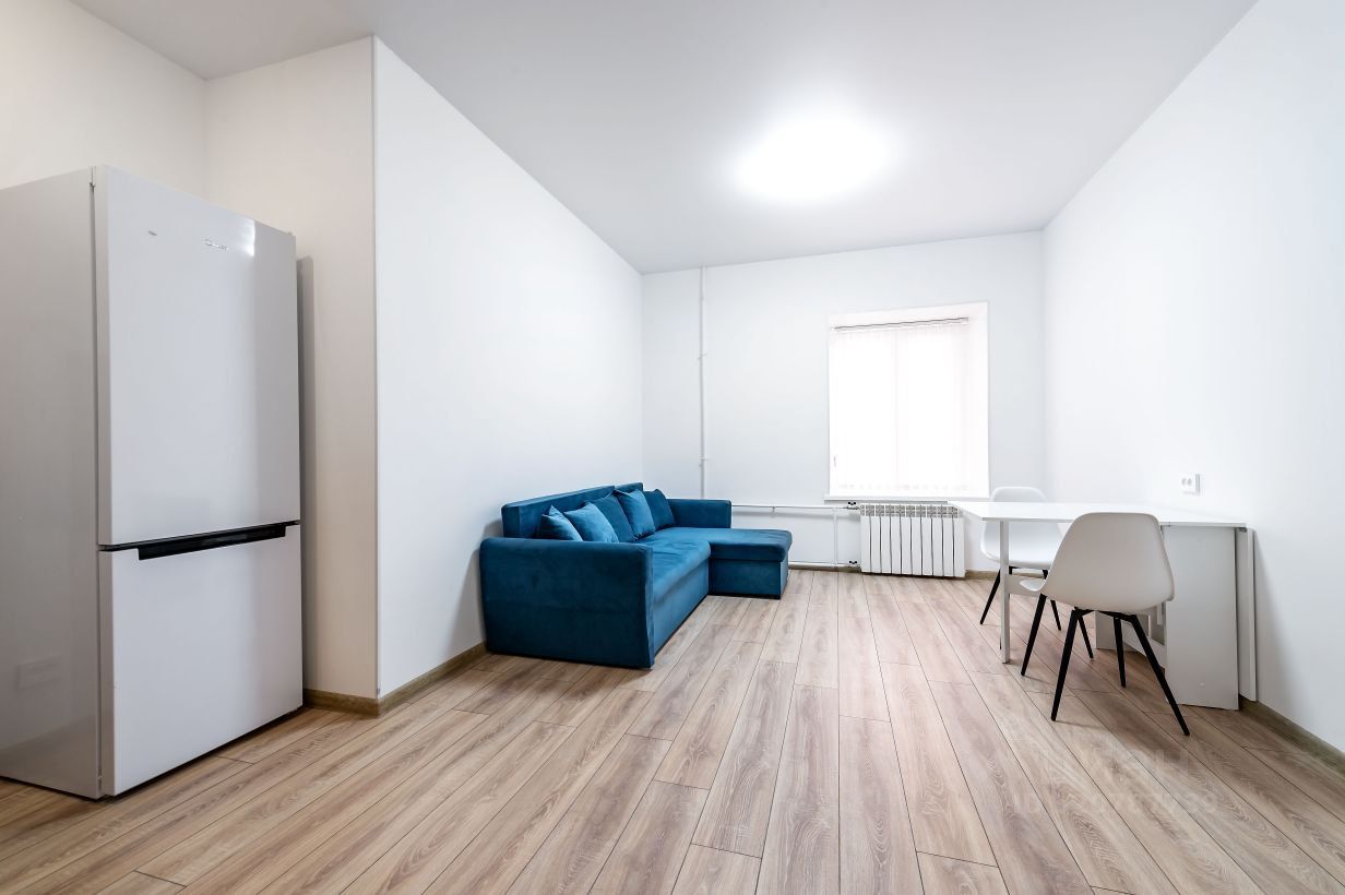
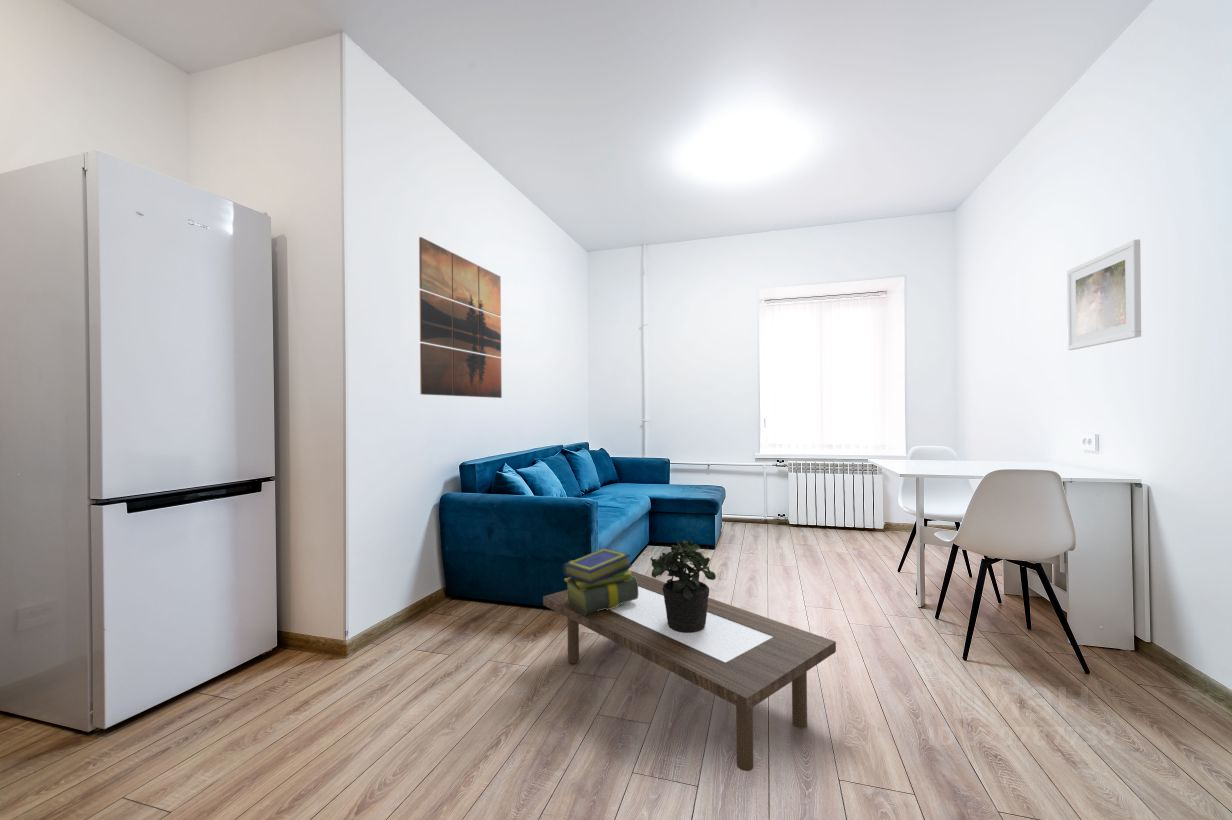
+ stack of books [562,547,638,615]
+ coffee table [542,570,837,772]
+ potted plant [649,538,717,633]
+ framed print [1066,238,1142,351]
+ wall art [418,236,503,399]
